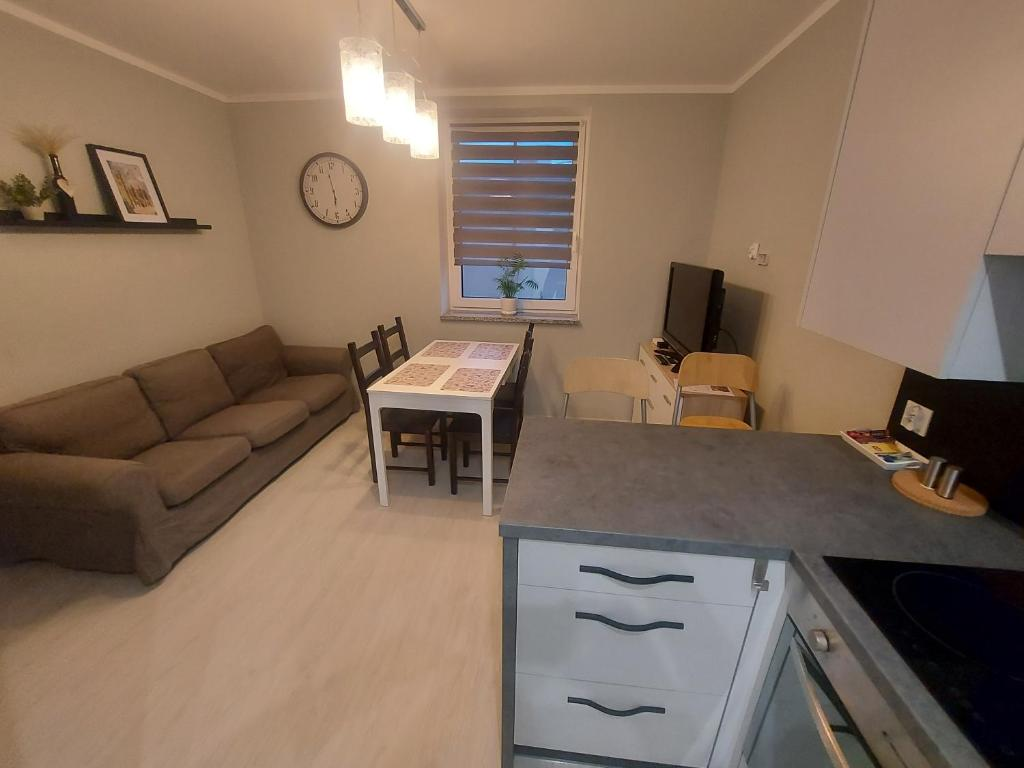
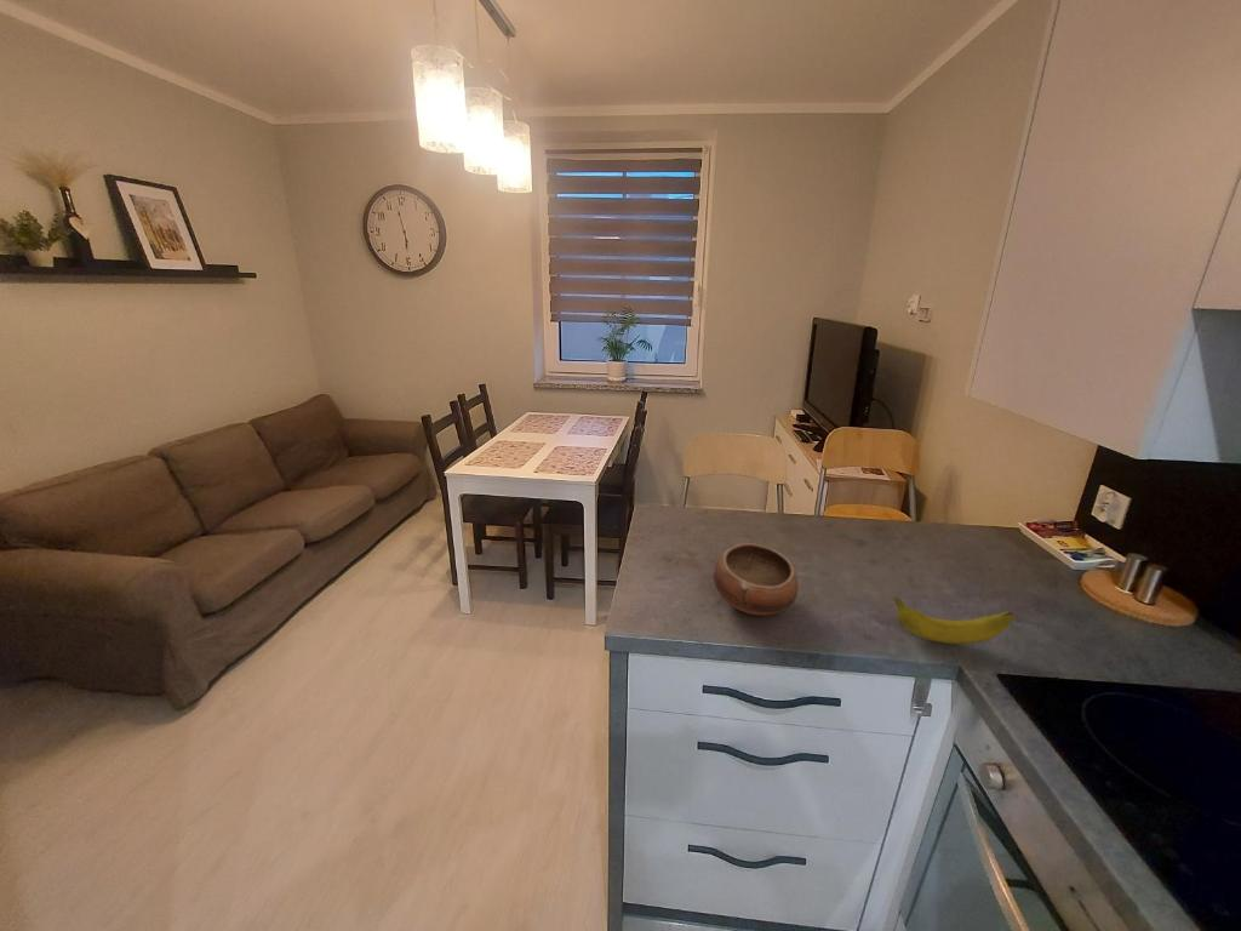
+ banana [891,594,1016,645]
+ bowl [713,542,800,616]
